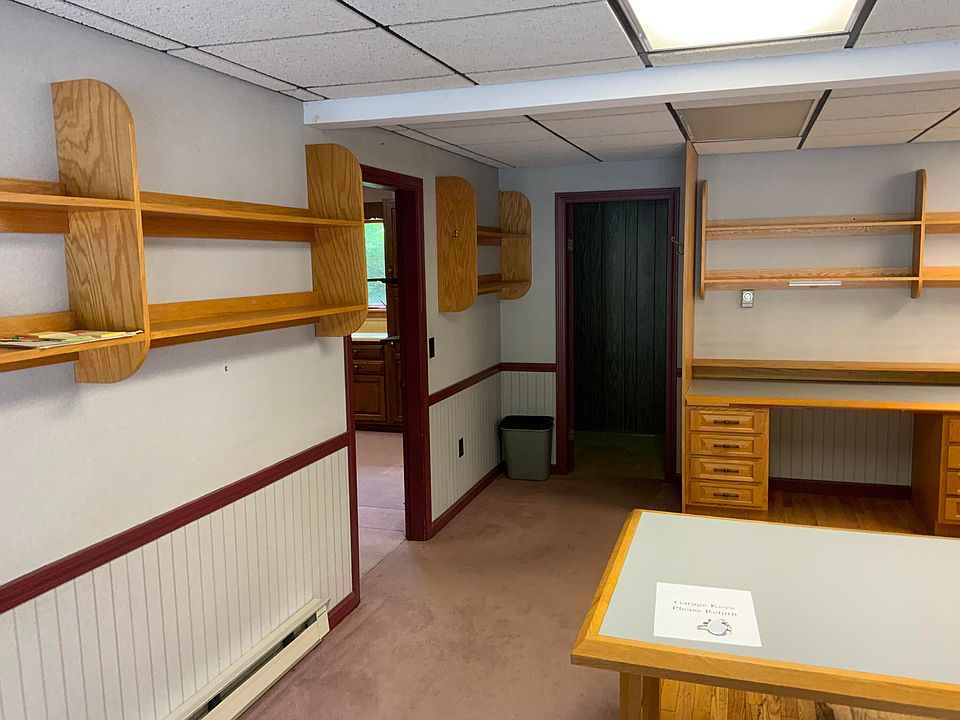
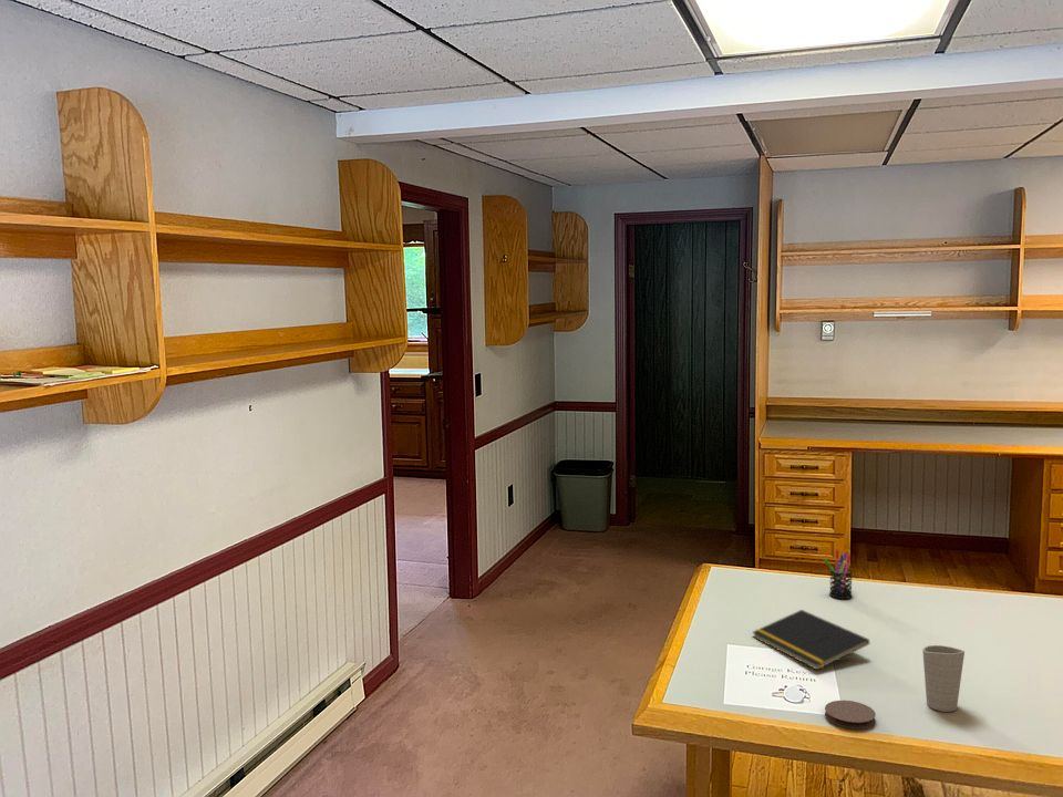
+ coaster [824,700,877,729]
+ notepad [751,609,870,671]
+ pen holder [824,549,854,600]
+ cup [921,644,966,713]
